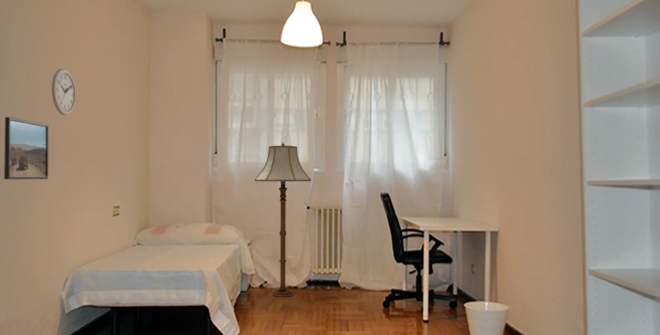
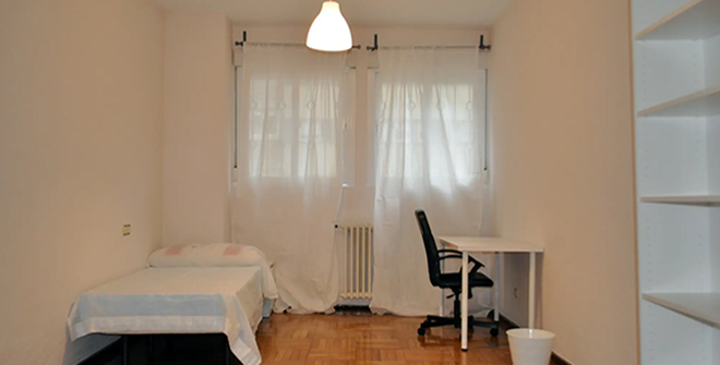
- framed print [3,116,50,180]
- floor lamp [254,141,312,298]
- wall clock [51,68,77,116]
